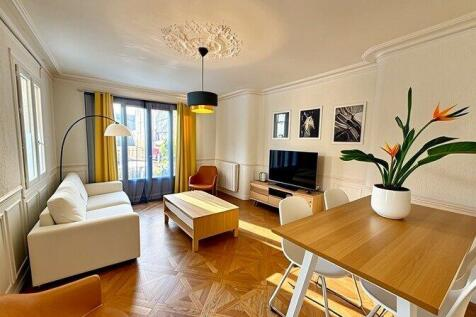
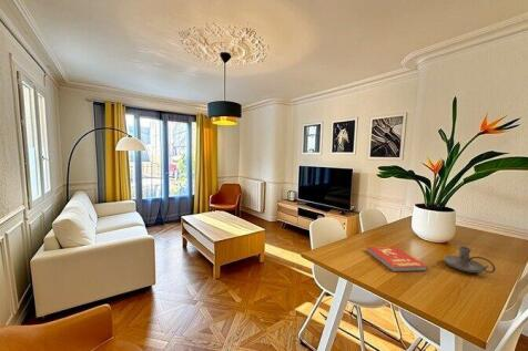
+ book [365,246,429,272]
+ candle holder [443,245,497,275]
